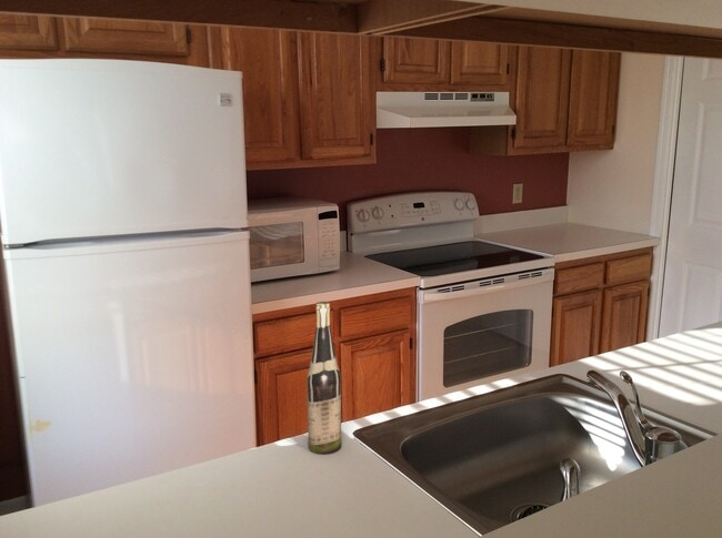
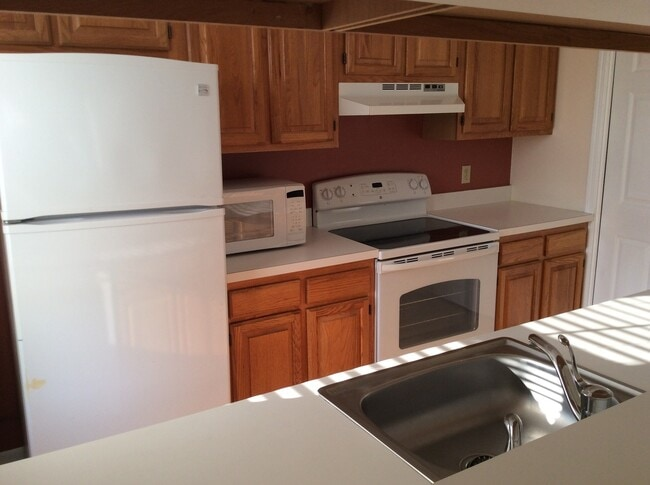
- wine bottle [305,301,342,456]
